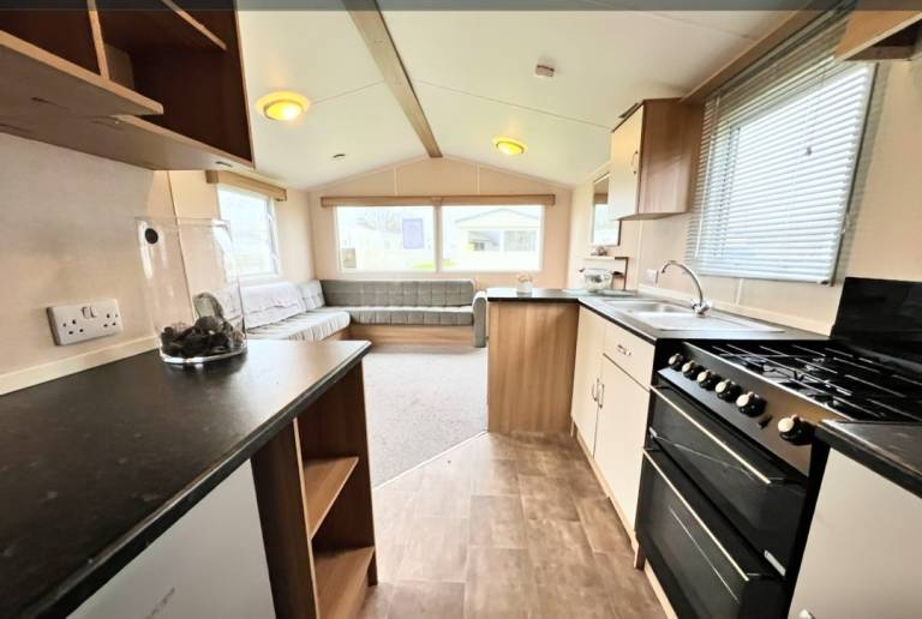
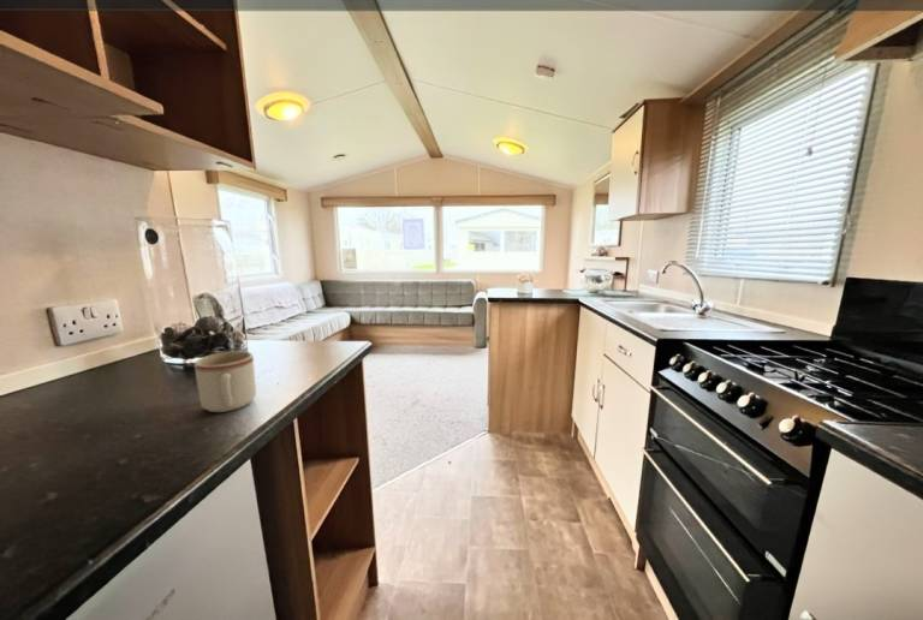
+ mug [193,350,257,413]
